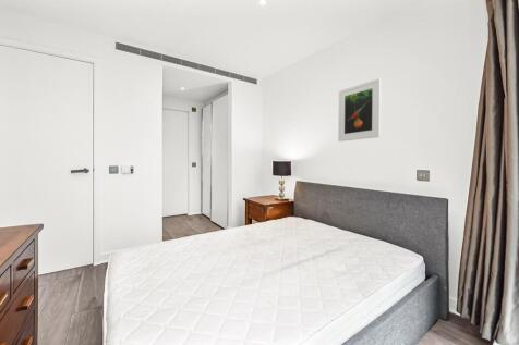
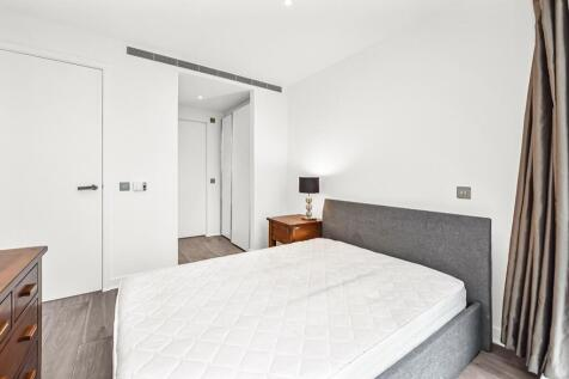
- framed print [337,77,382,143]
